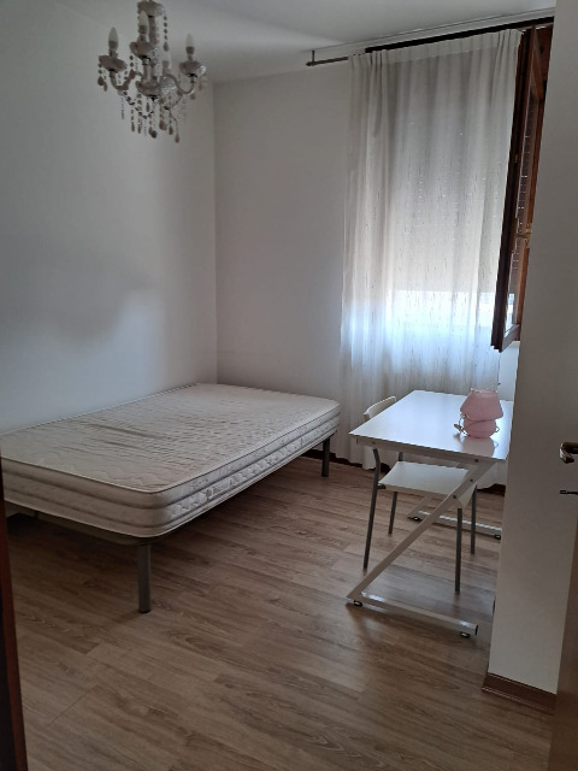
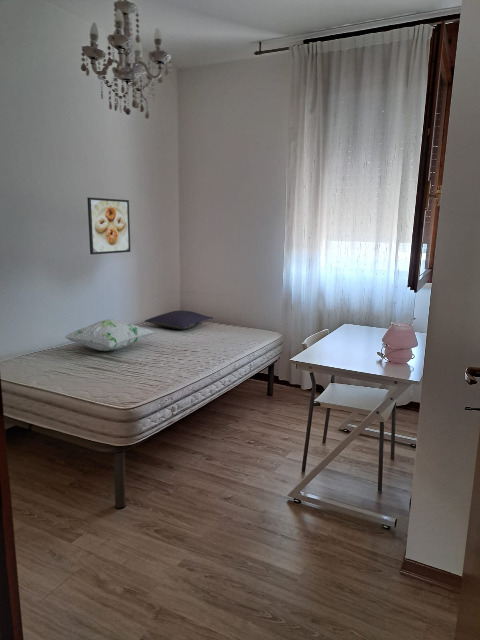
+ decorative pillow [63,318,156,352]
+ pillow [144,310,214,330]
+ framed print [86,196,131,255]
